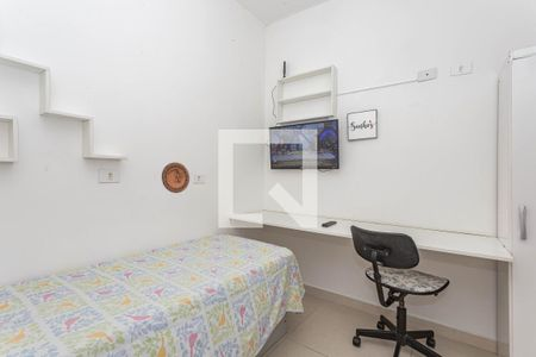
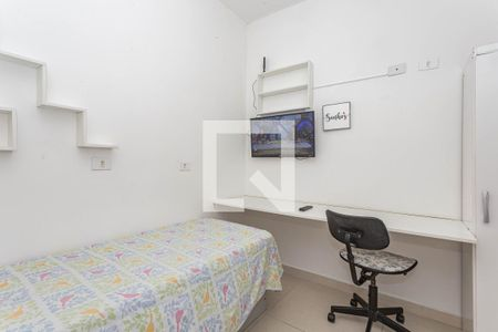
- decorative plate [161,162,191,194]
